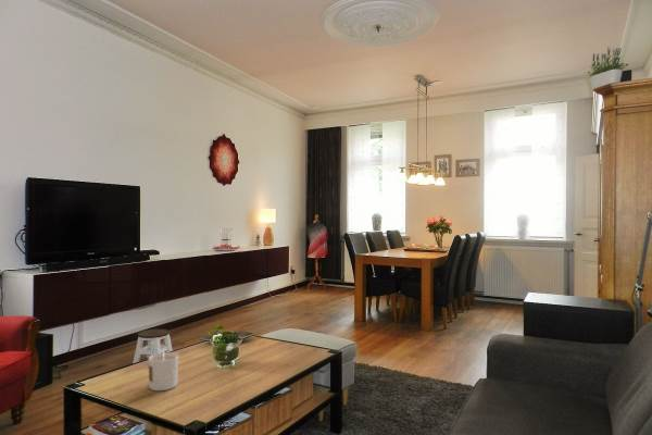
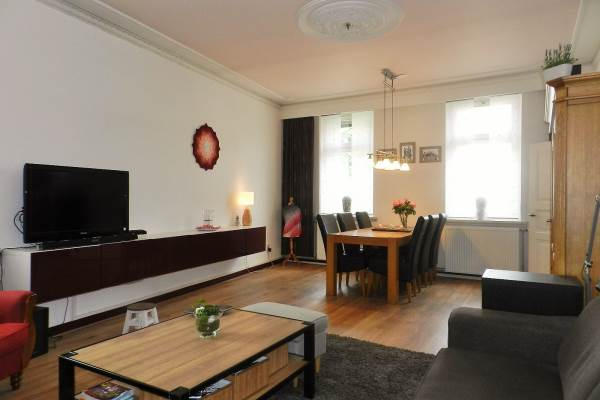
- candle [148,350,179,391]
